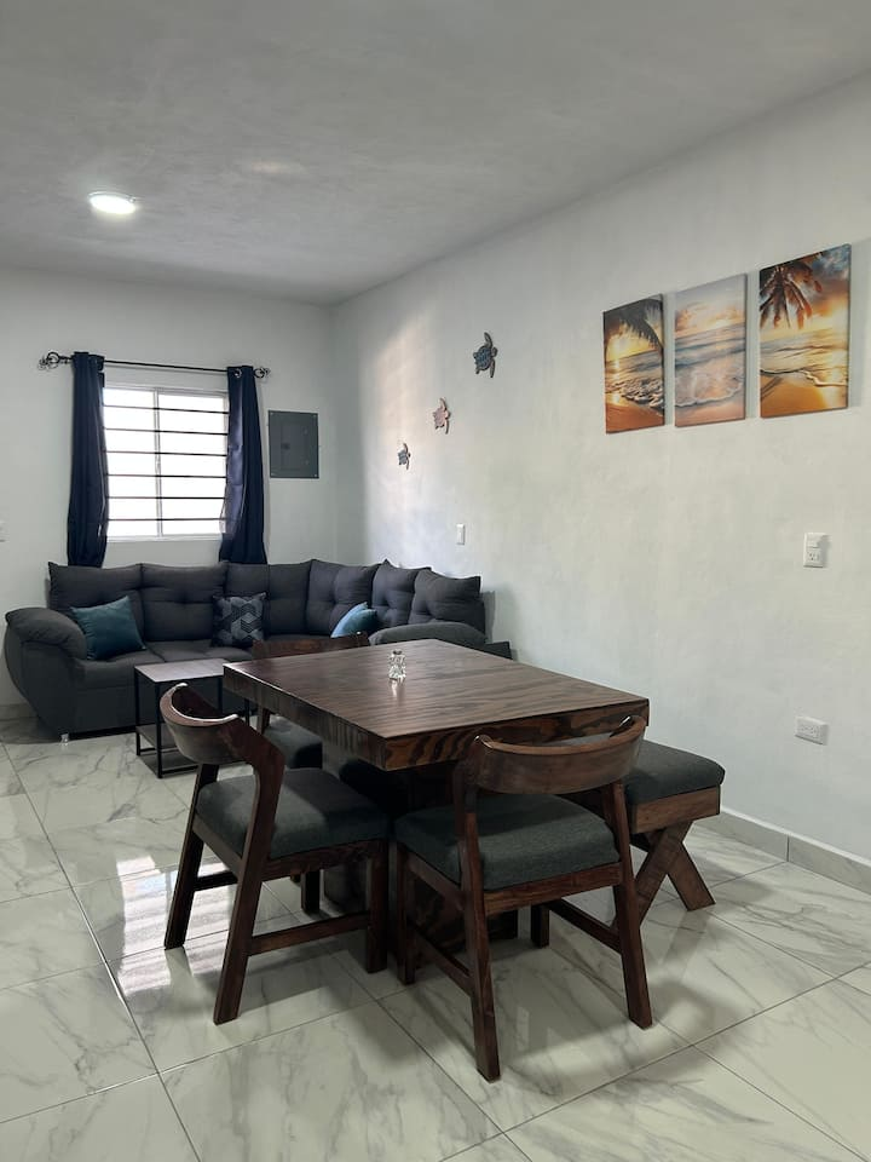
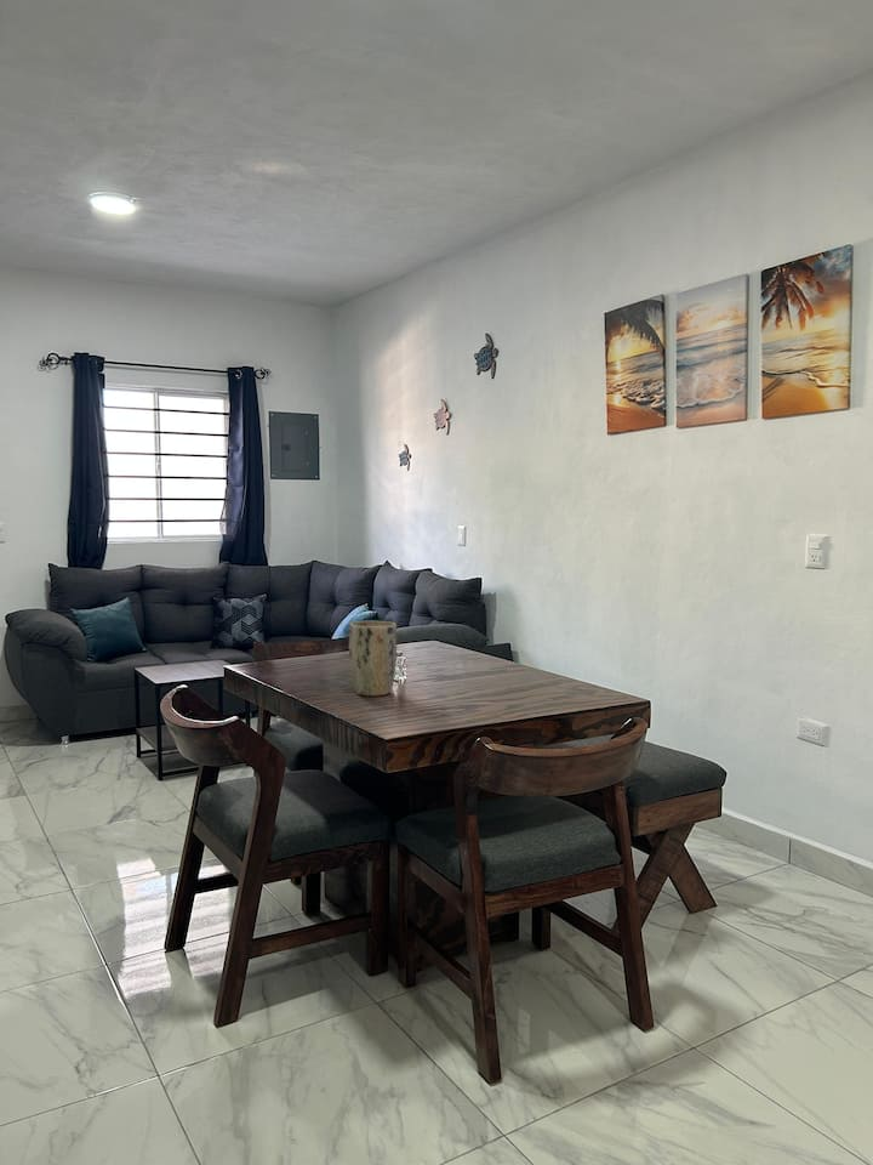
+ plant pot [348,620,398,697]
